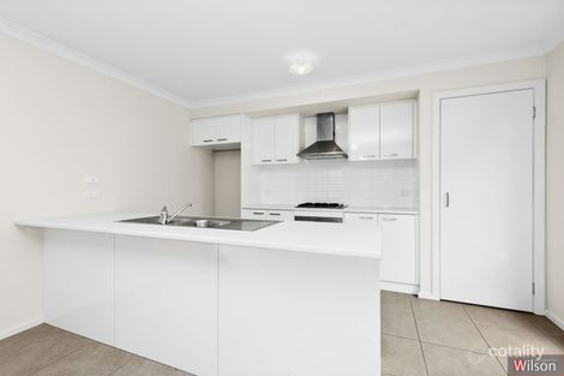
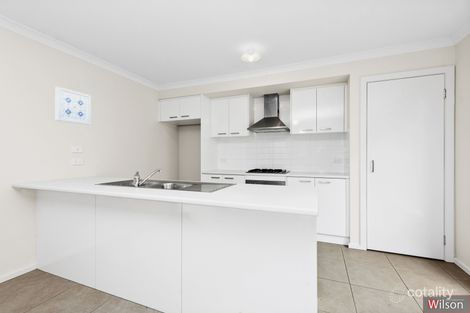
+ wall art [55,86,92,126]
